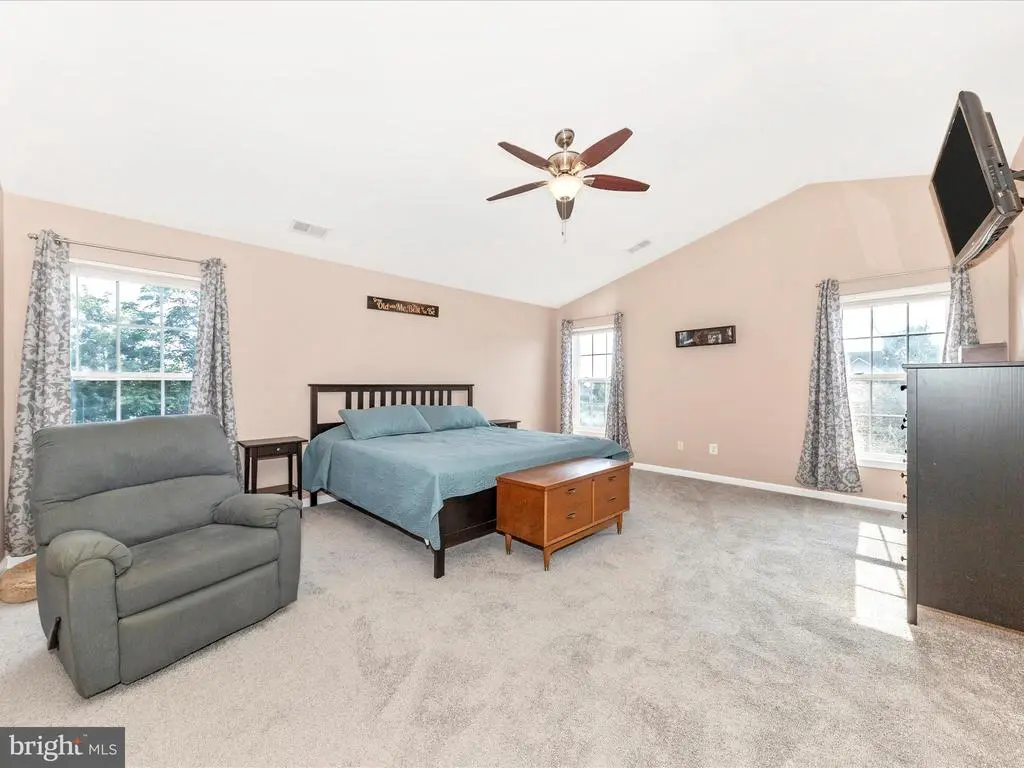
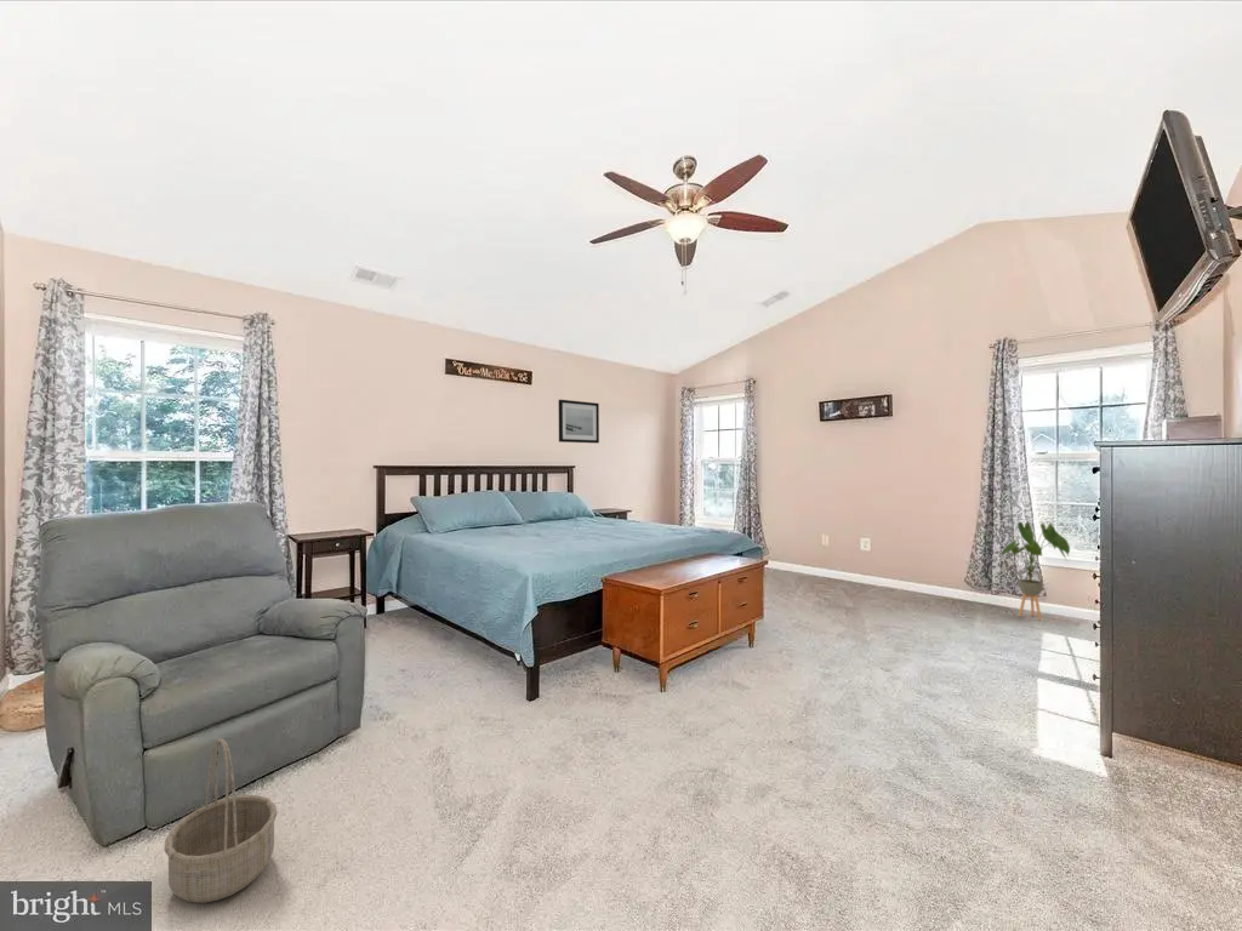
+ basket [164,737,278,904]
+ house plant [1001,521,1071,621]
+ wall art [558,399,600,444]
